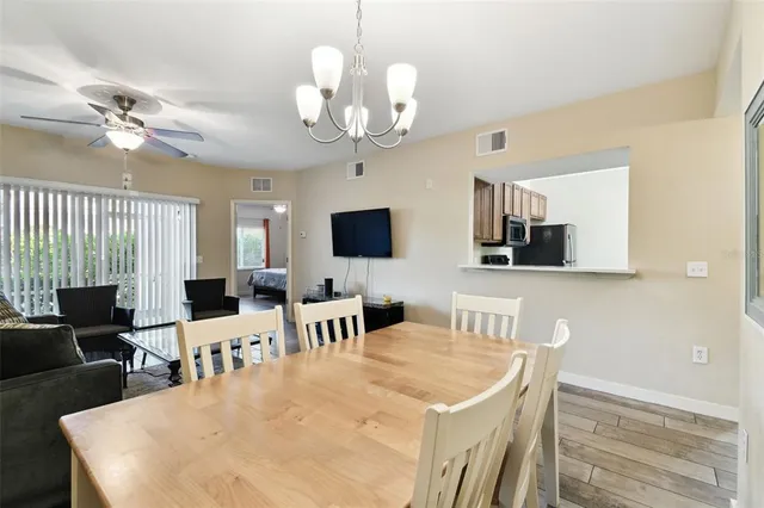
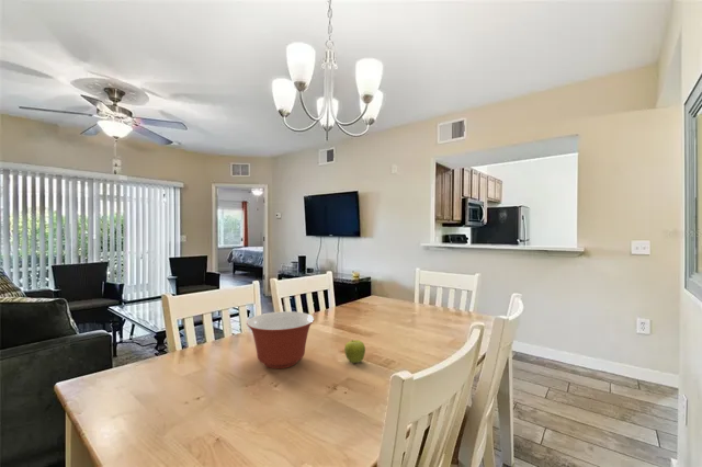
+ fruit [343,339,366,364]
+ mixing bowl [246,310,316,369]
